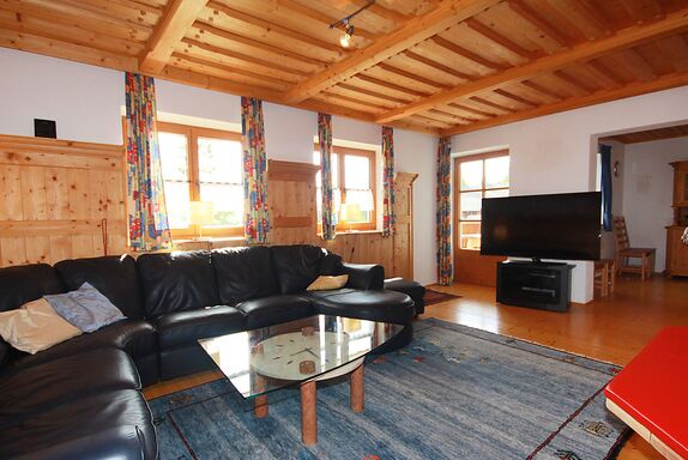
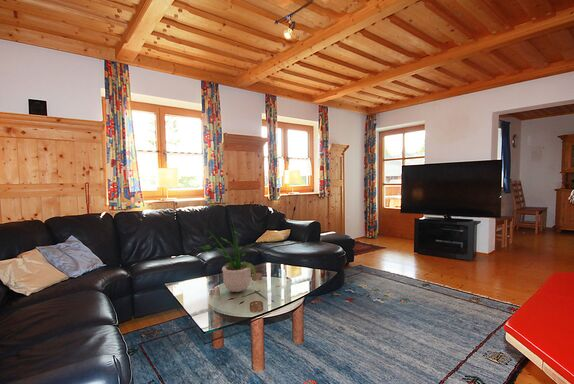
+ potted plant [199,217,258,293]
